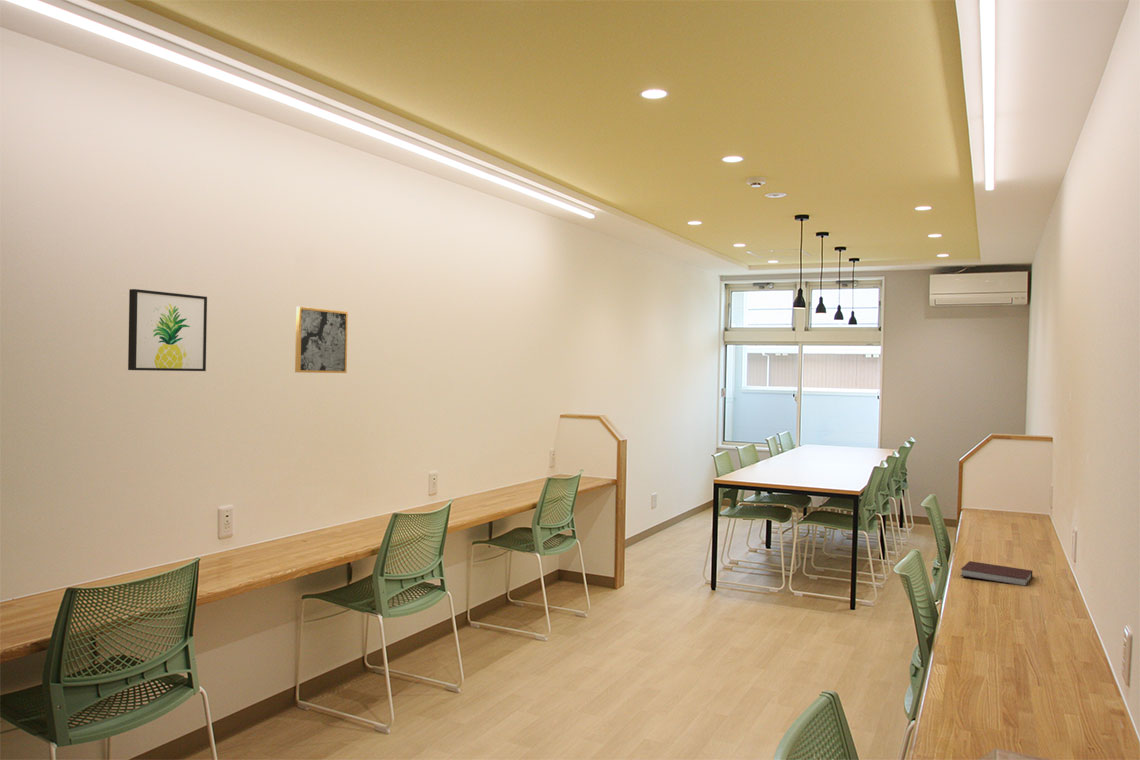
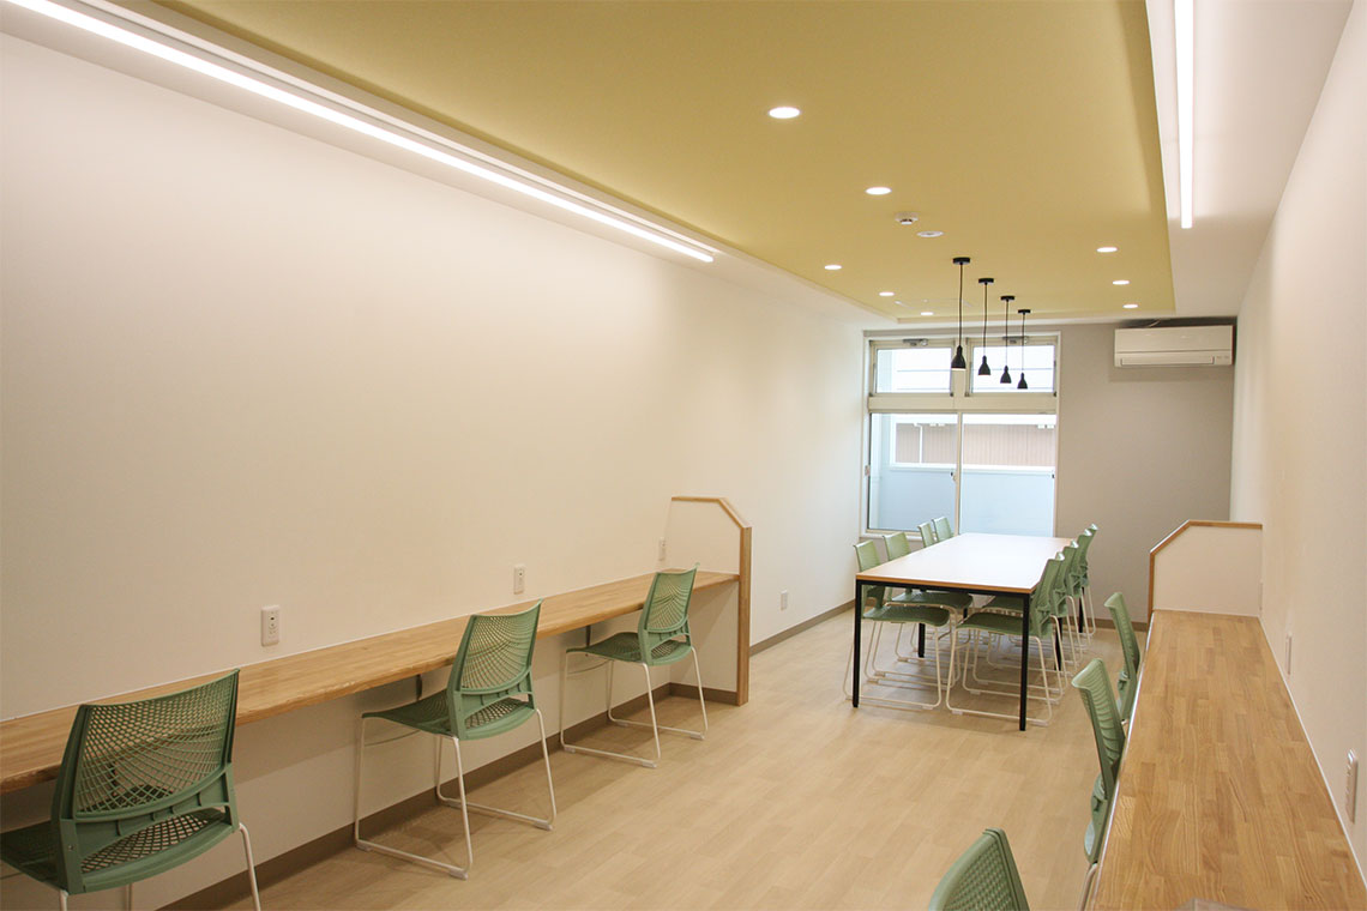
- wall art [294,306,349,374]
- notebook [960,560,1034,587]
- wall art [127,288,208,372]
